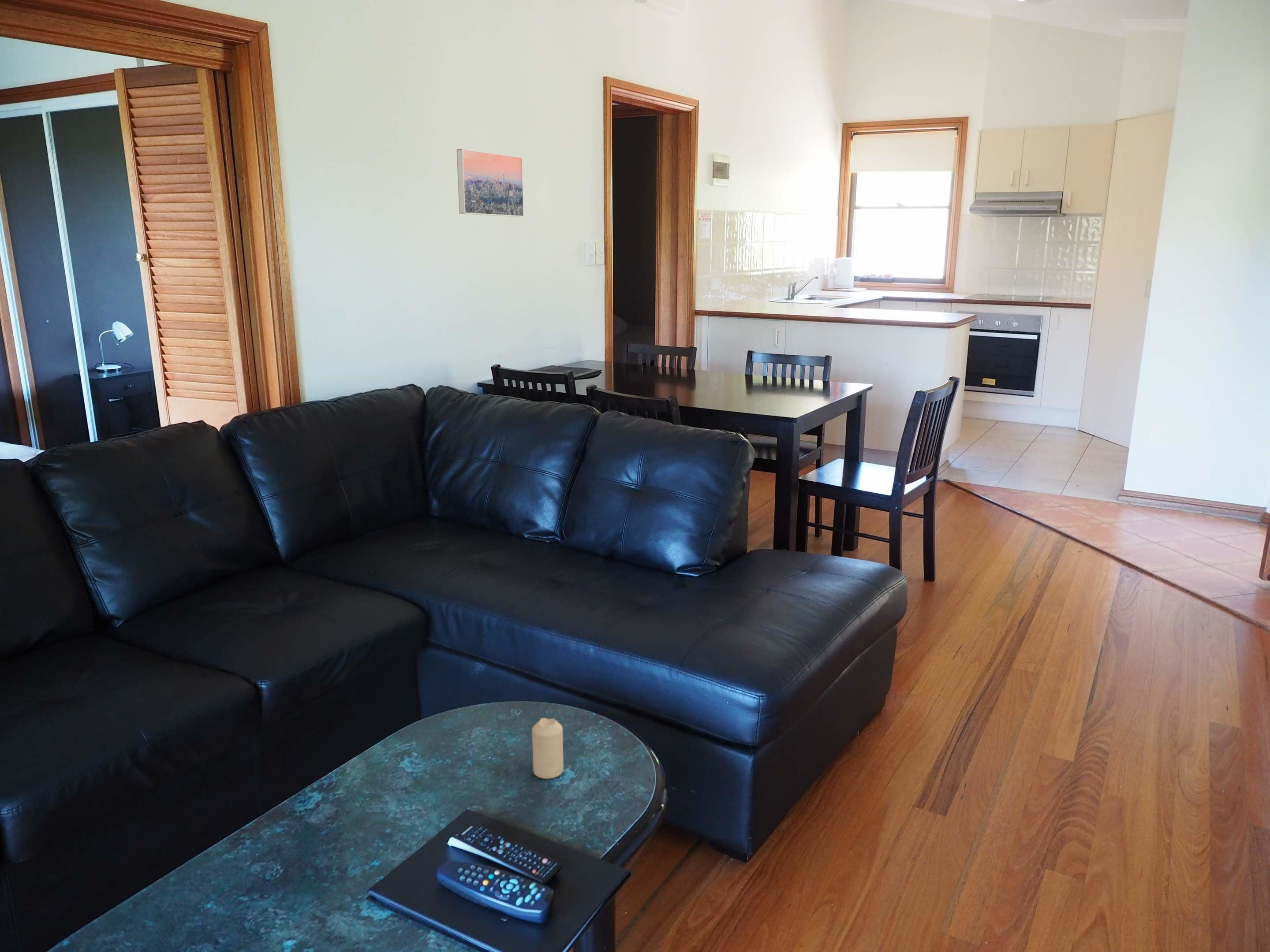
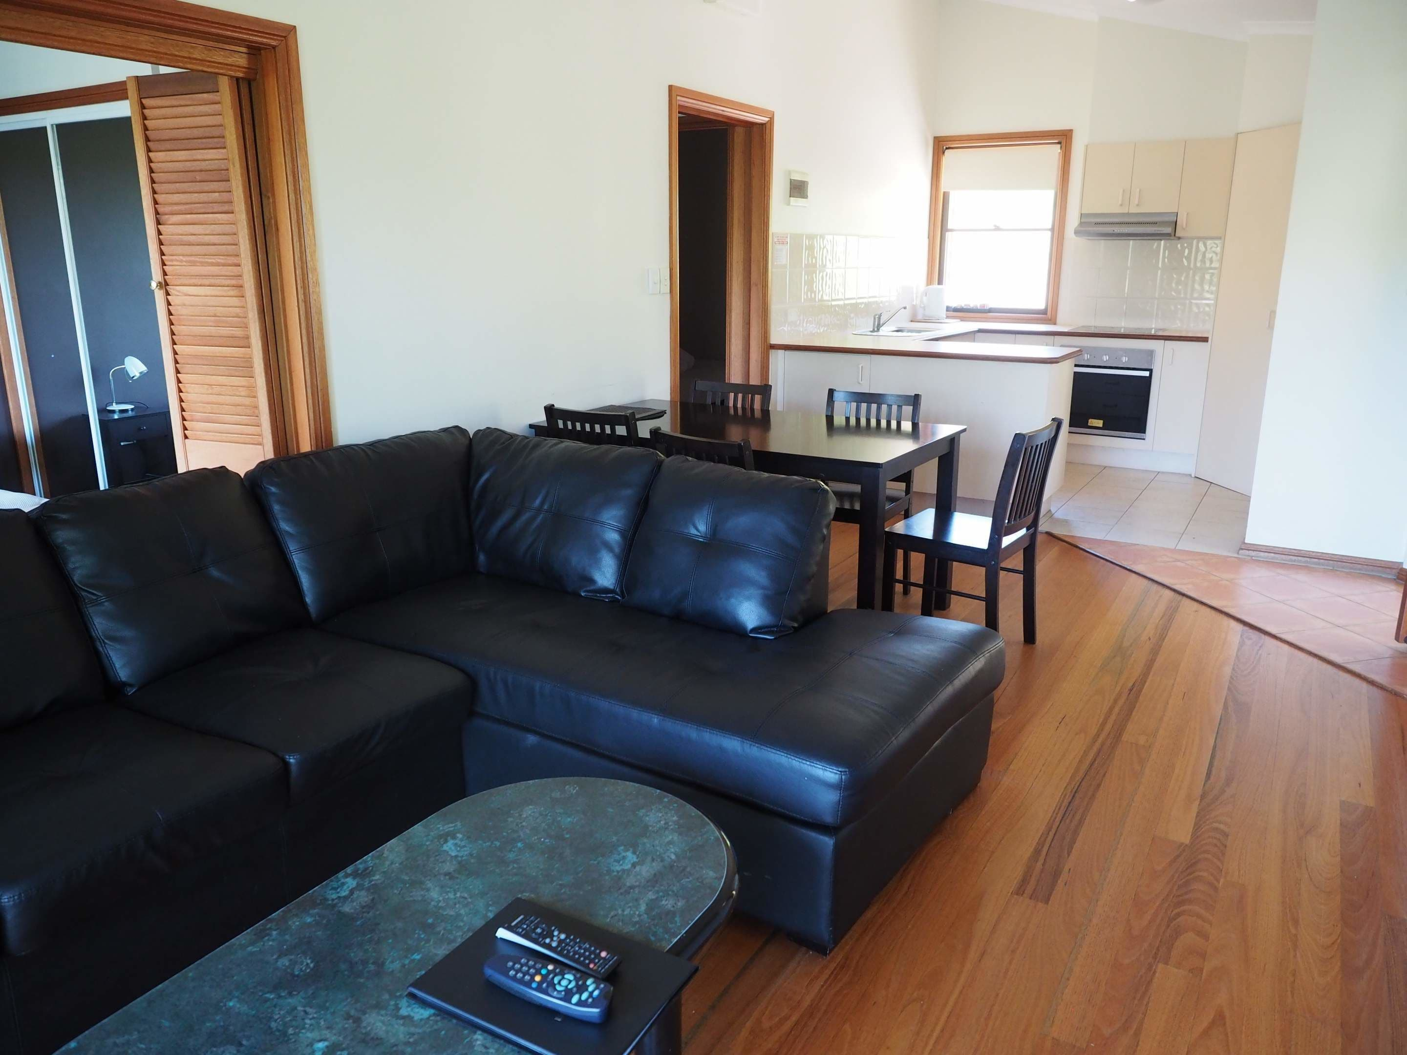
- candle [531,718,564,779]
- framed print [456,149,524,217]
